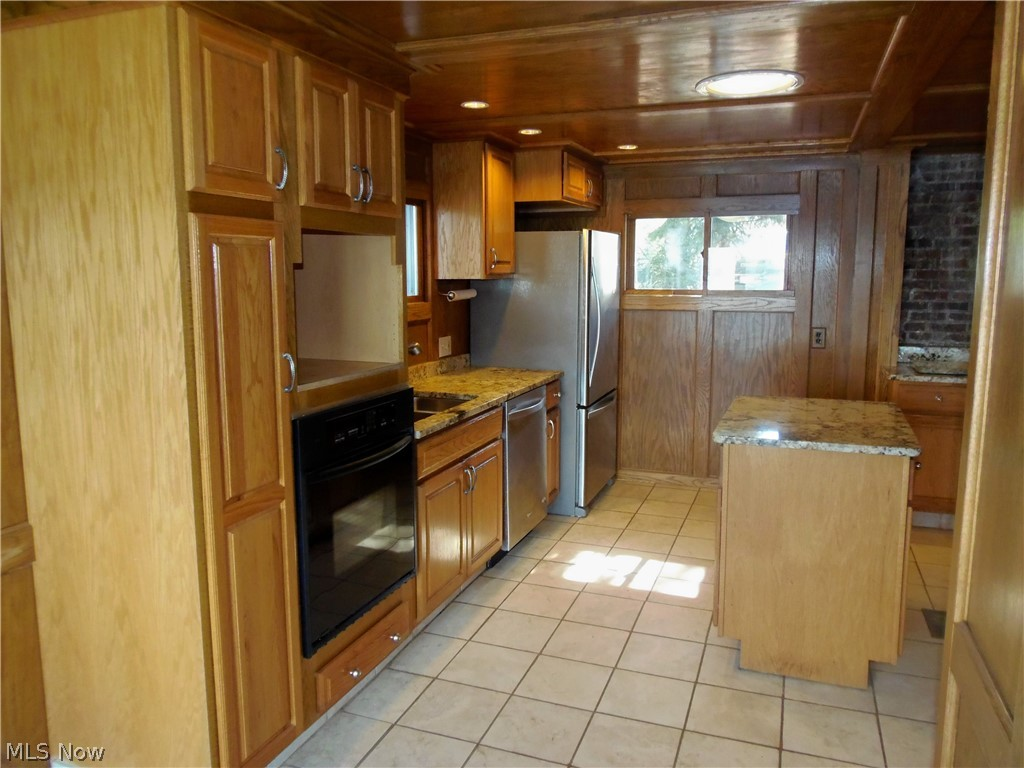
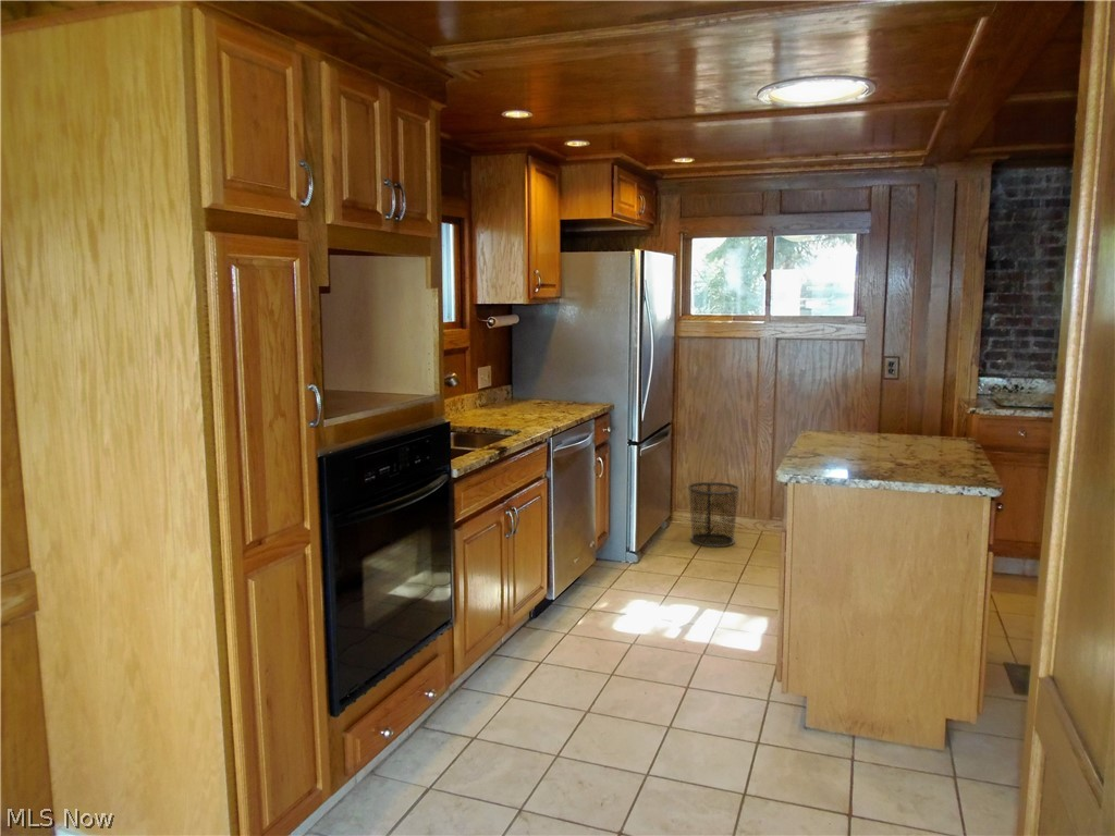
+ waste bin [687,481,742,548]
